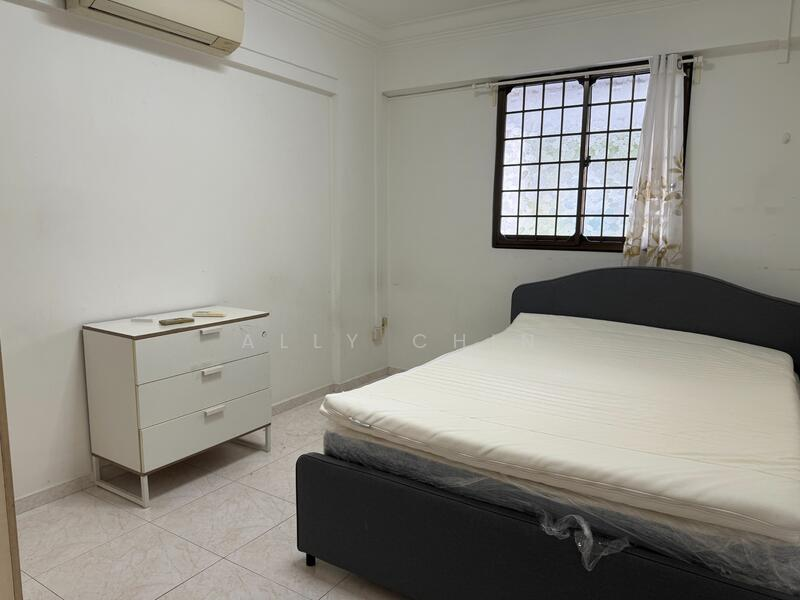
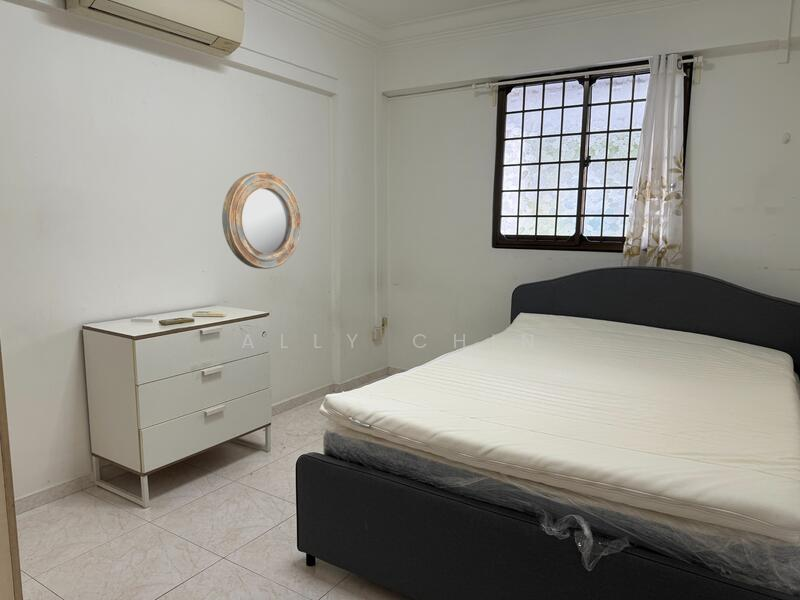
+ home mirror [221,171,302,270]
